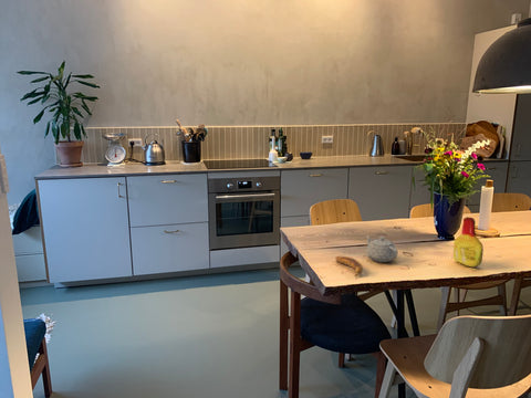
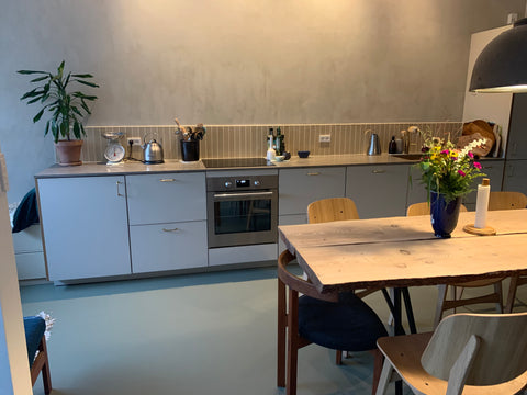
- teapot [365,234,399,263]
- banana [334,254,364,277]
- bottle [452,216,485,269]
